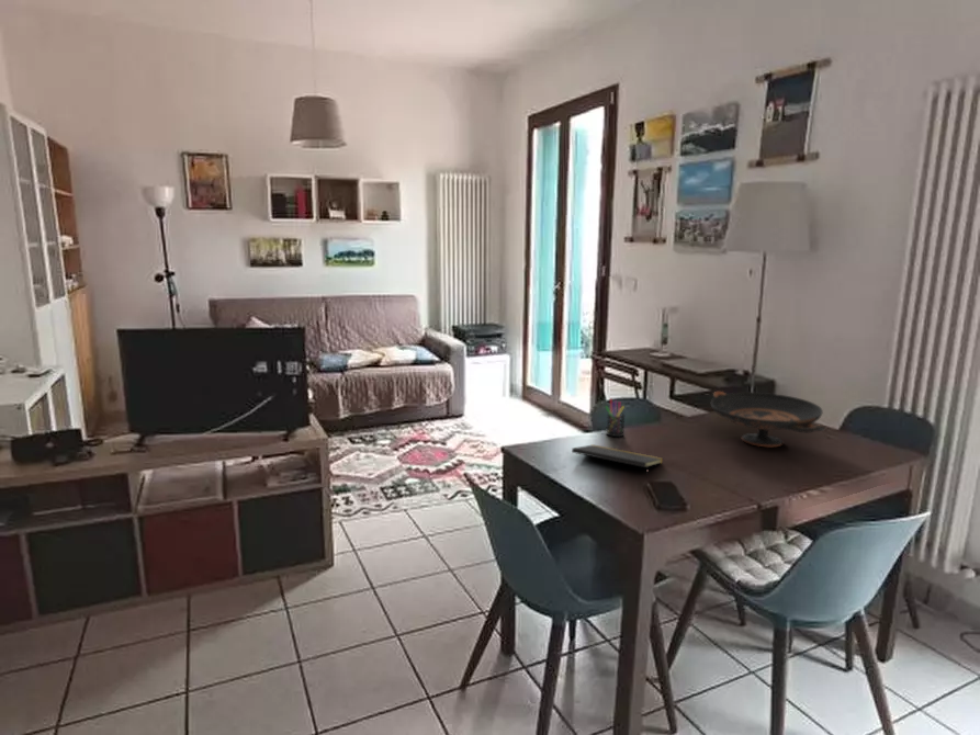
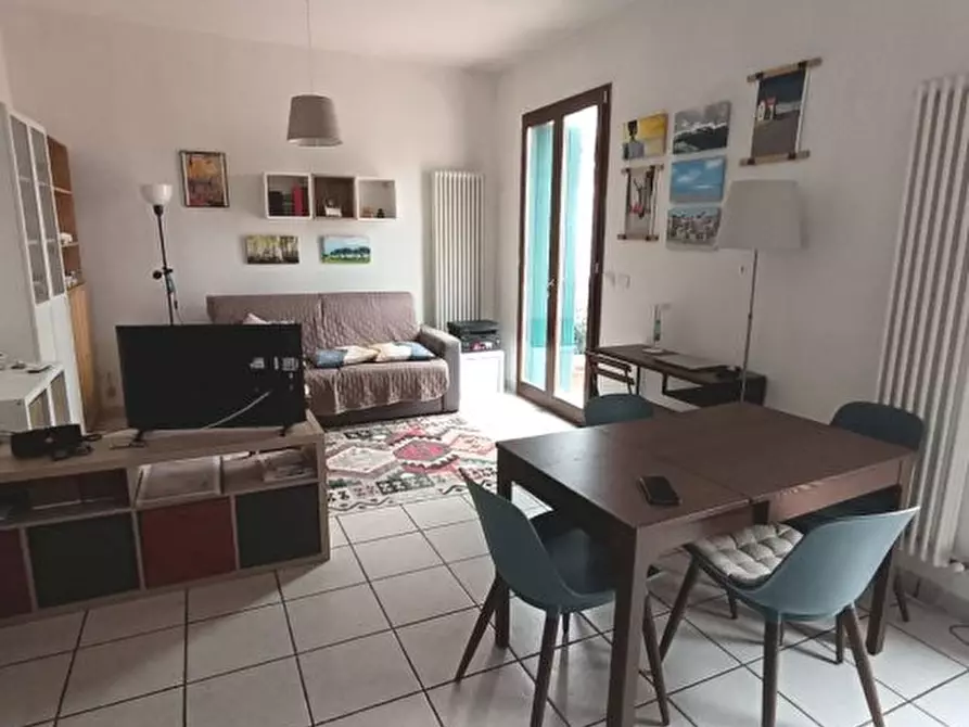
- notepad [571,444,664,478]
- pen holder [605,397,627,438]
- decorative bowl [710,391,826,449]
